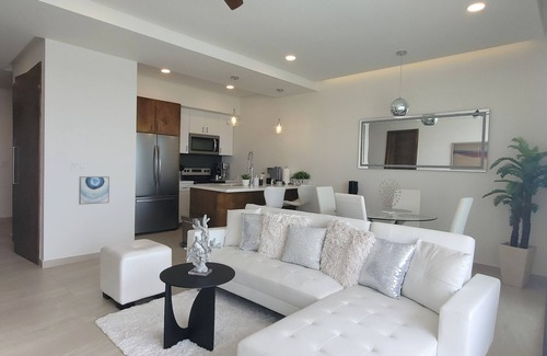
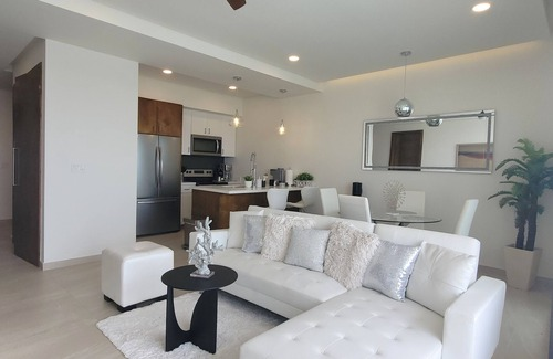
- wall art [78,175,110,206]
